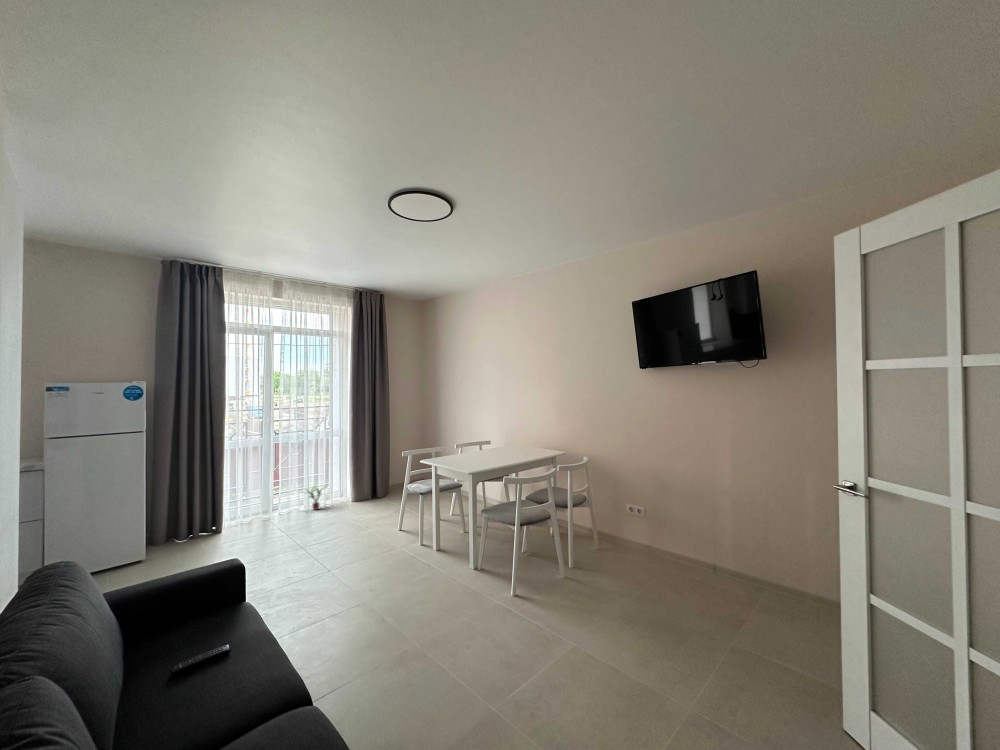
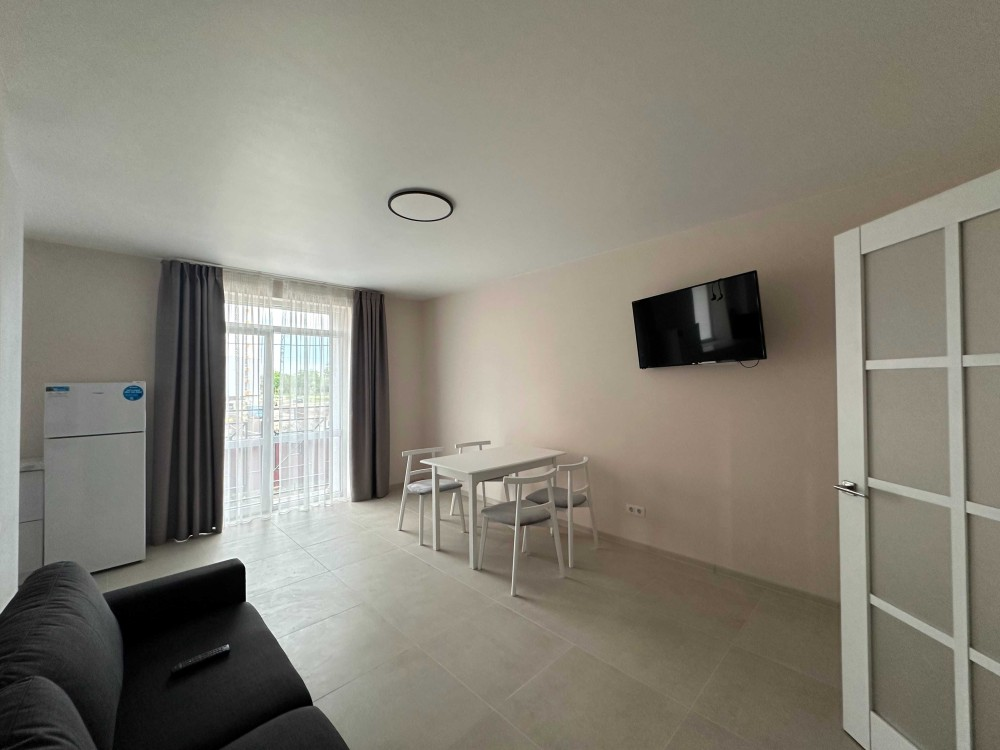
- potted plant [303,483,329,511]
